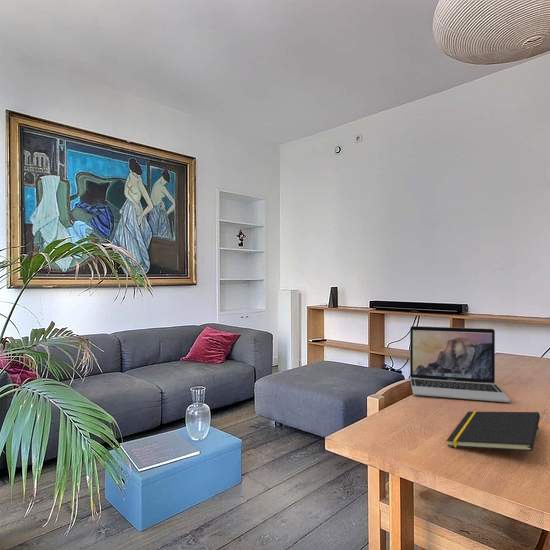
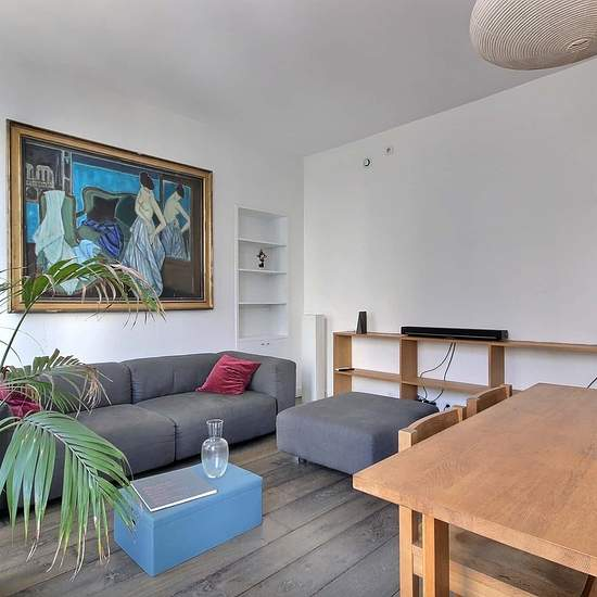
- laptop [409,325,511,403]
- notepad [446,410,541,452]
